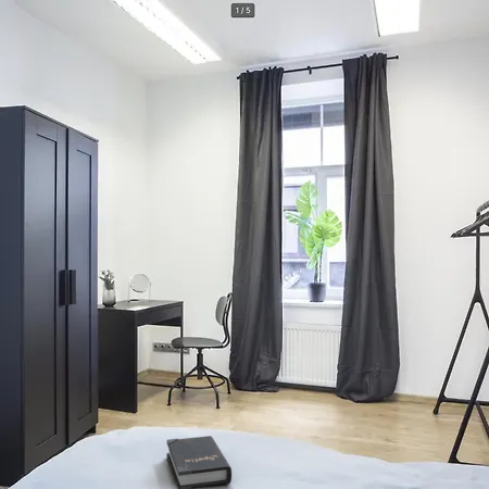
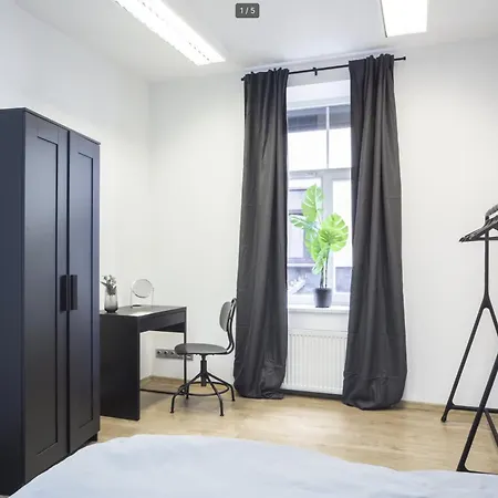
- hardback book [165,435,233,489]
